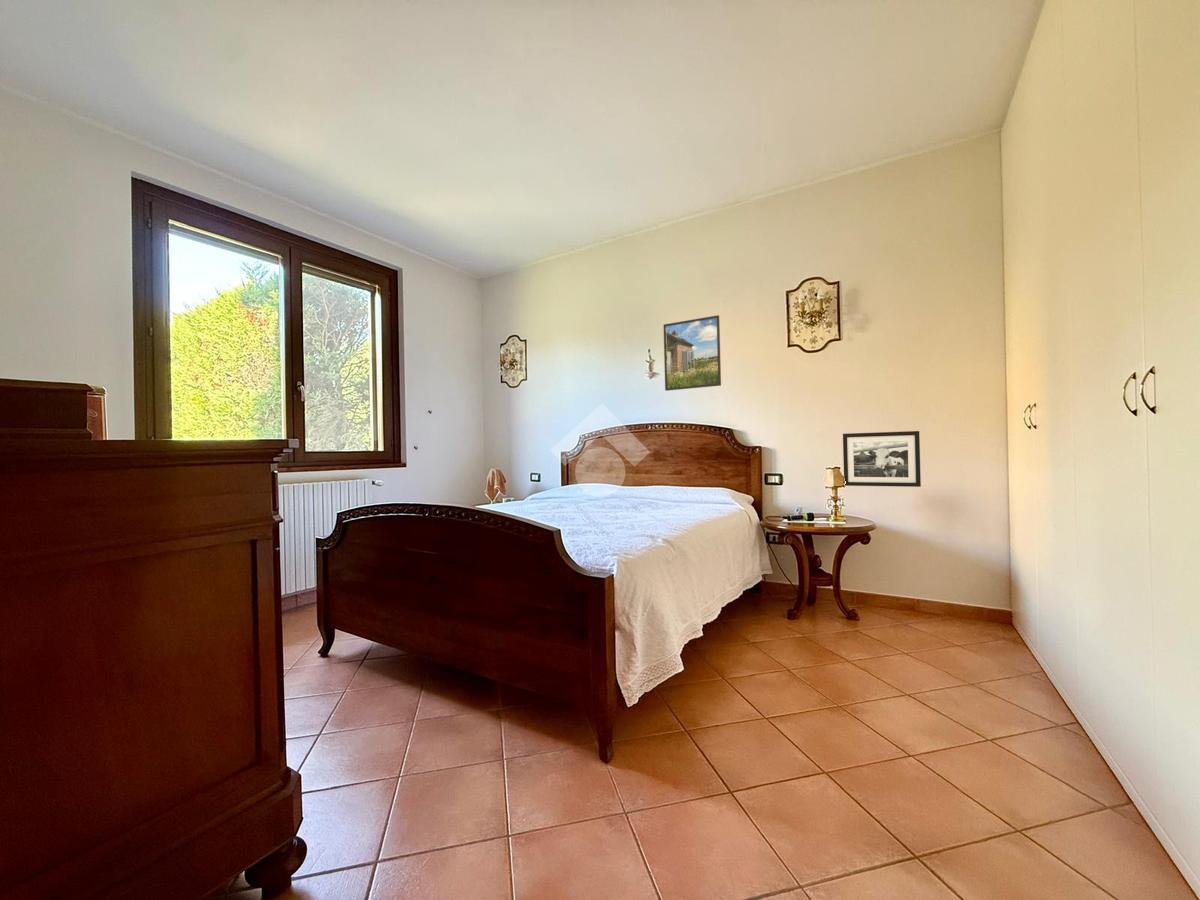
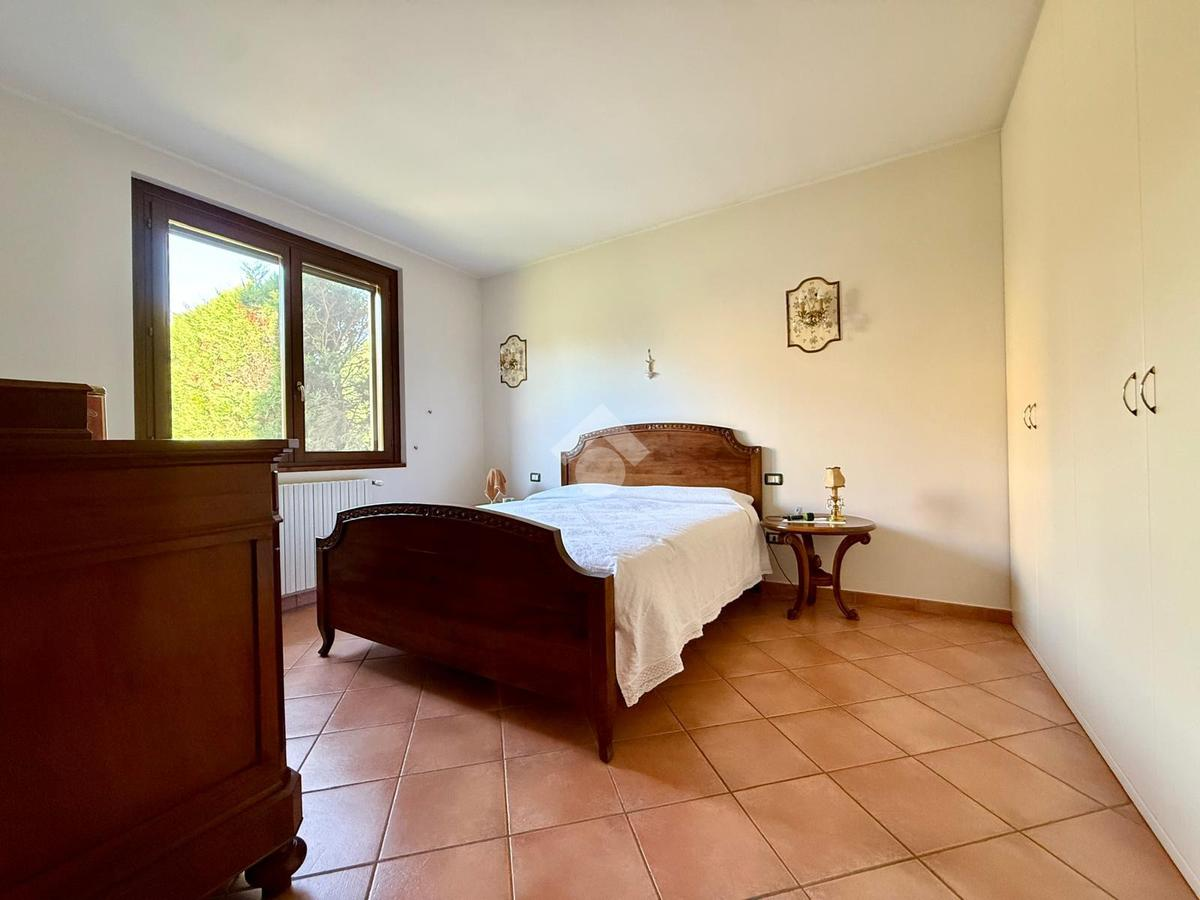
- picture frame [842,430,922,488]
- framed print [663,314,722,392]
